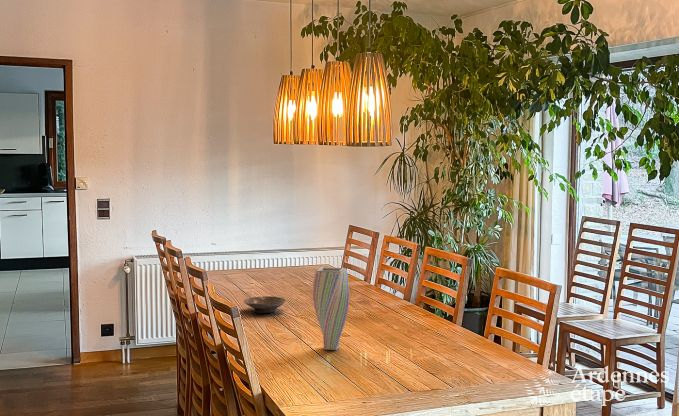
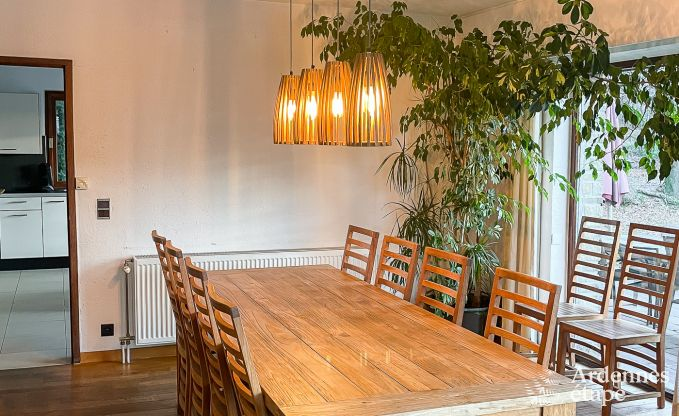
- bowl [242,295,286,314]
- vase [312,266,351,351]
